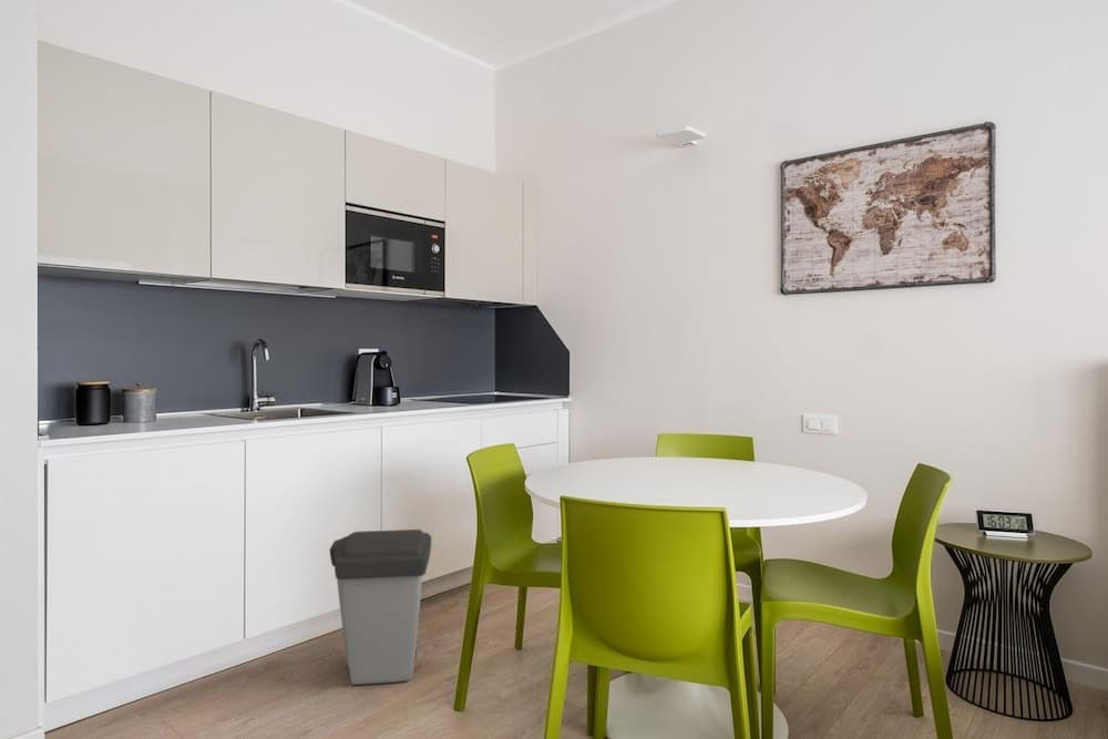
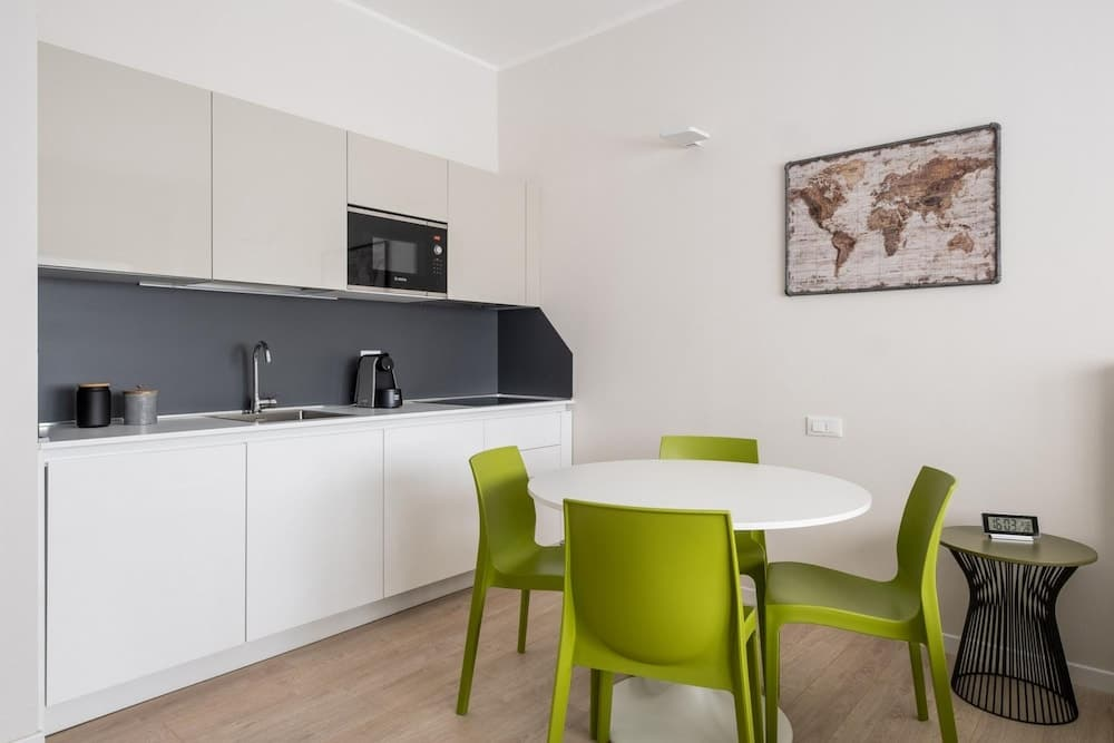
- trash can [328,528,432,686]
